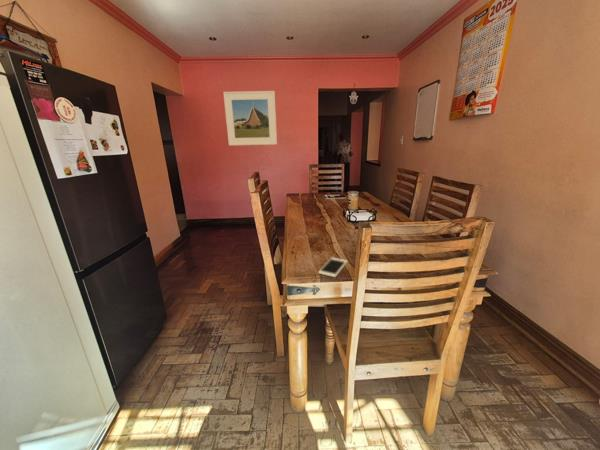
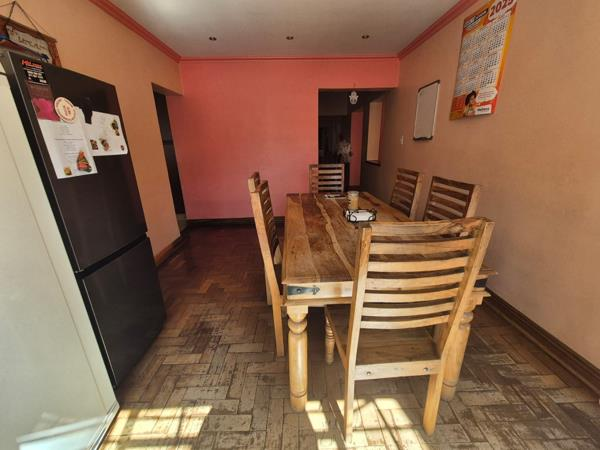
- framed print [222,90,278,147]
- cell phone [317,256,349,278]
